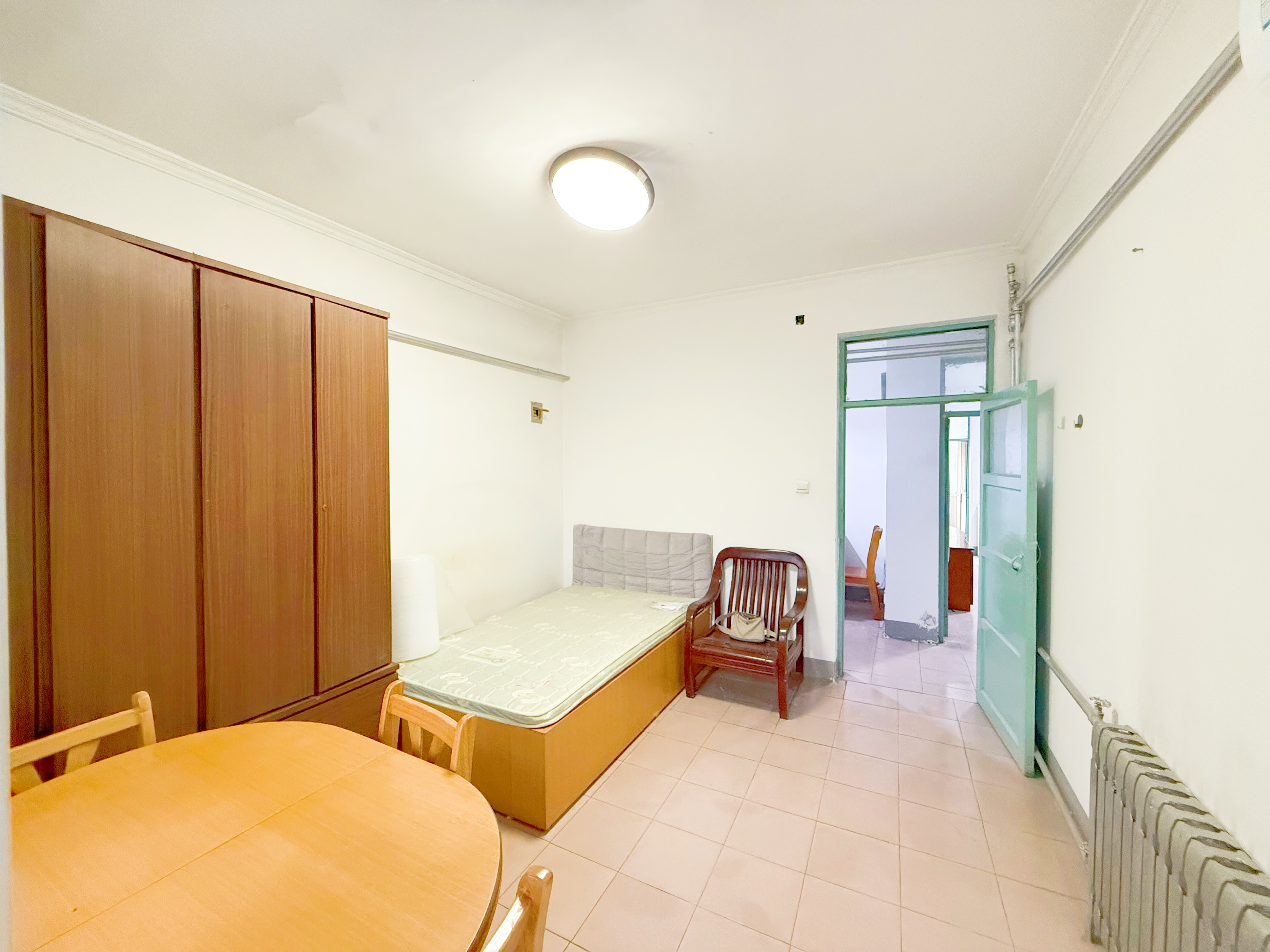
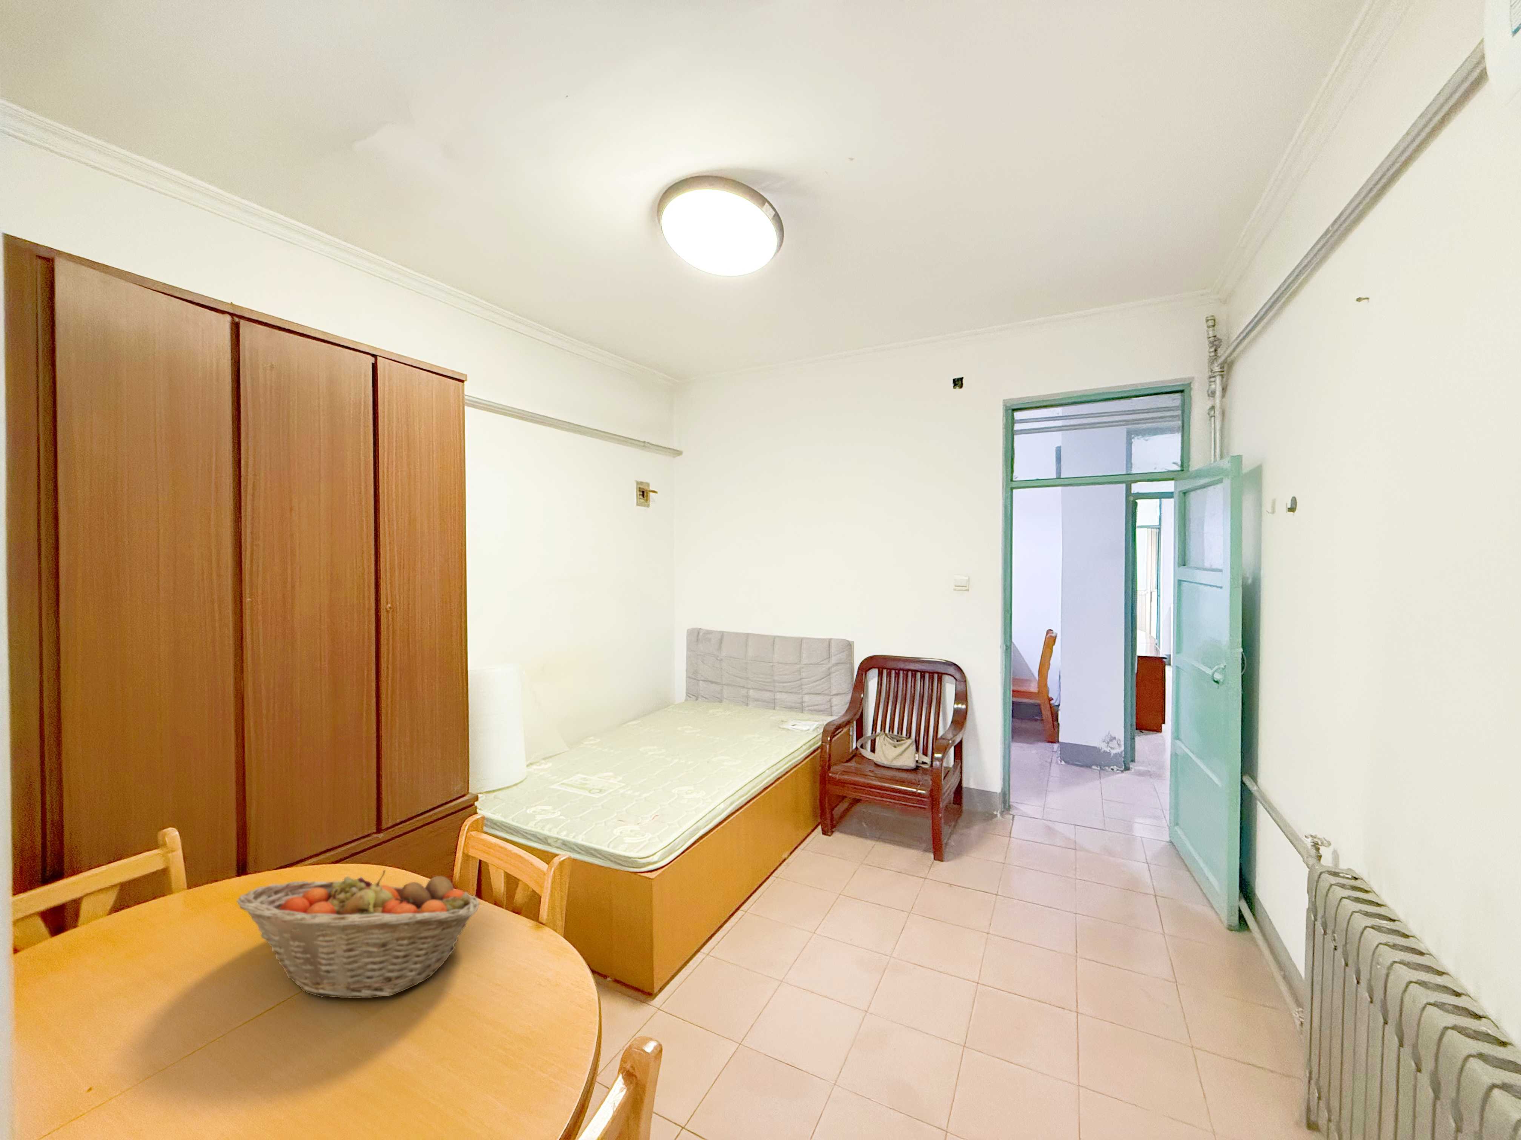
+ fruit basket [236,869,480,999]
